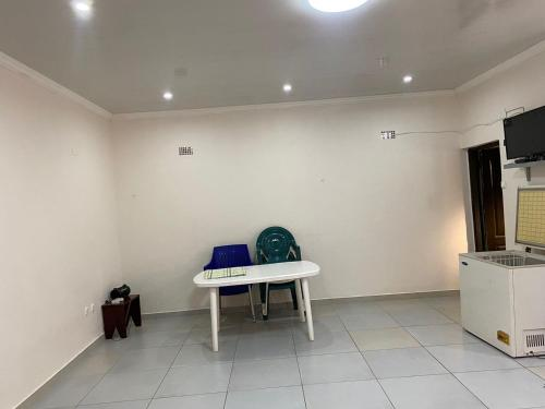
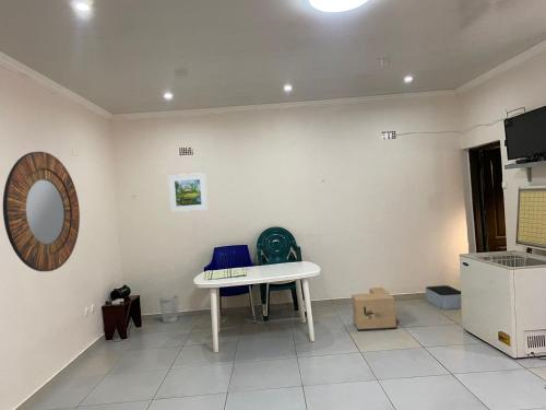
+ home mirror [2,151,81,272]
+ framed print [167,172,209,213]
+ storage bin [425,284,462,311]
+ wastebasket [158,294,179,324]
+ cardboard box [351,286,397,332]
